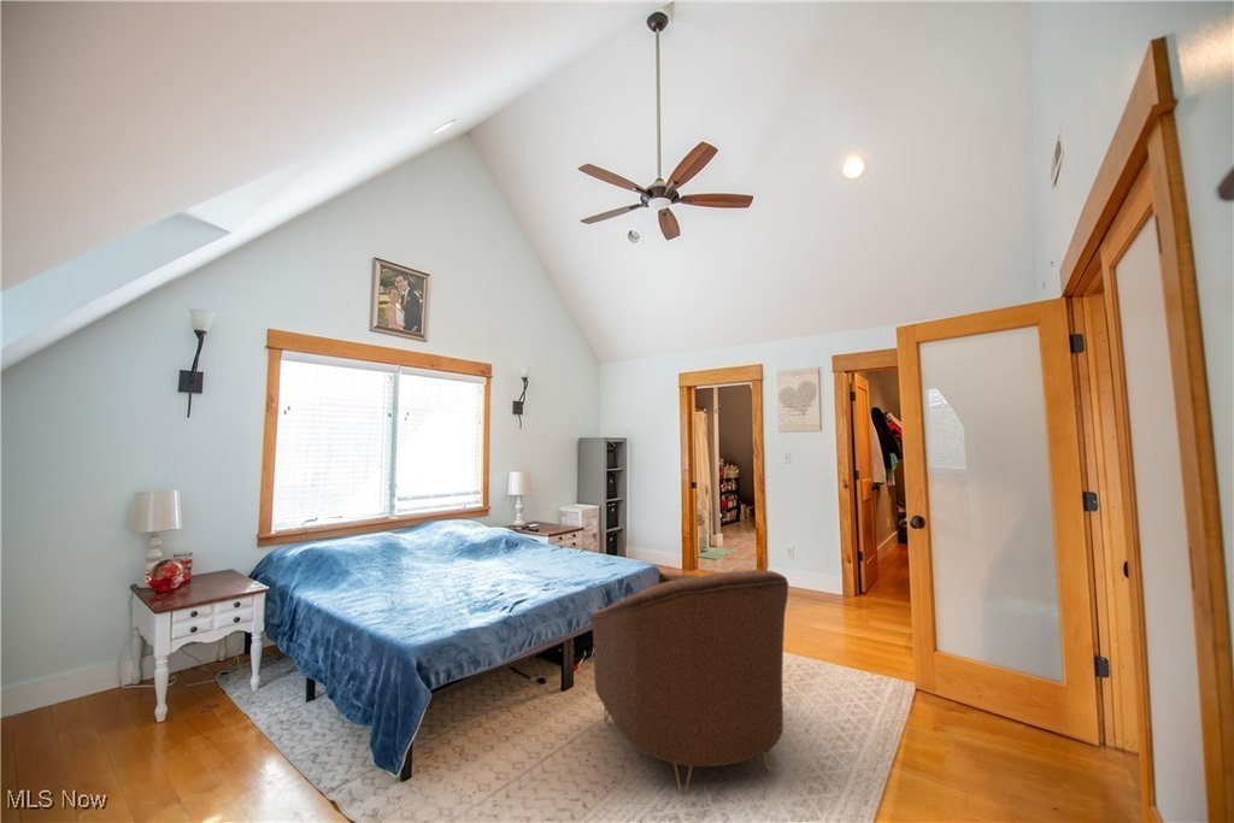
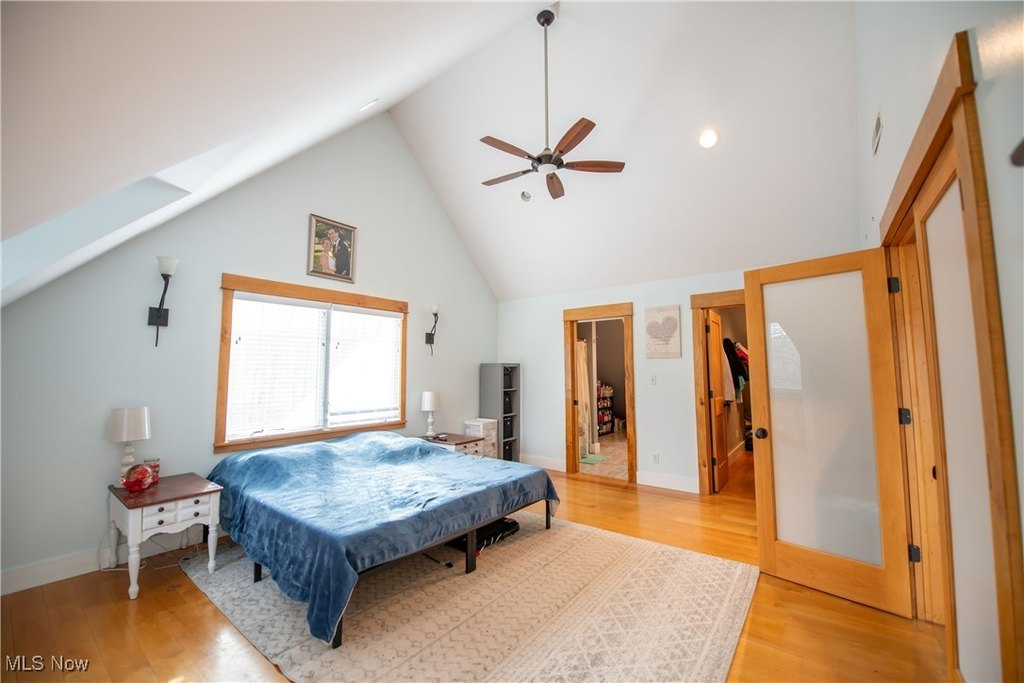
- armchair [589,569,789,796]
